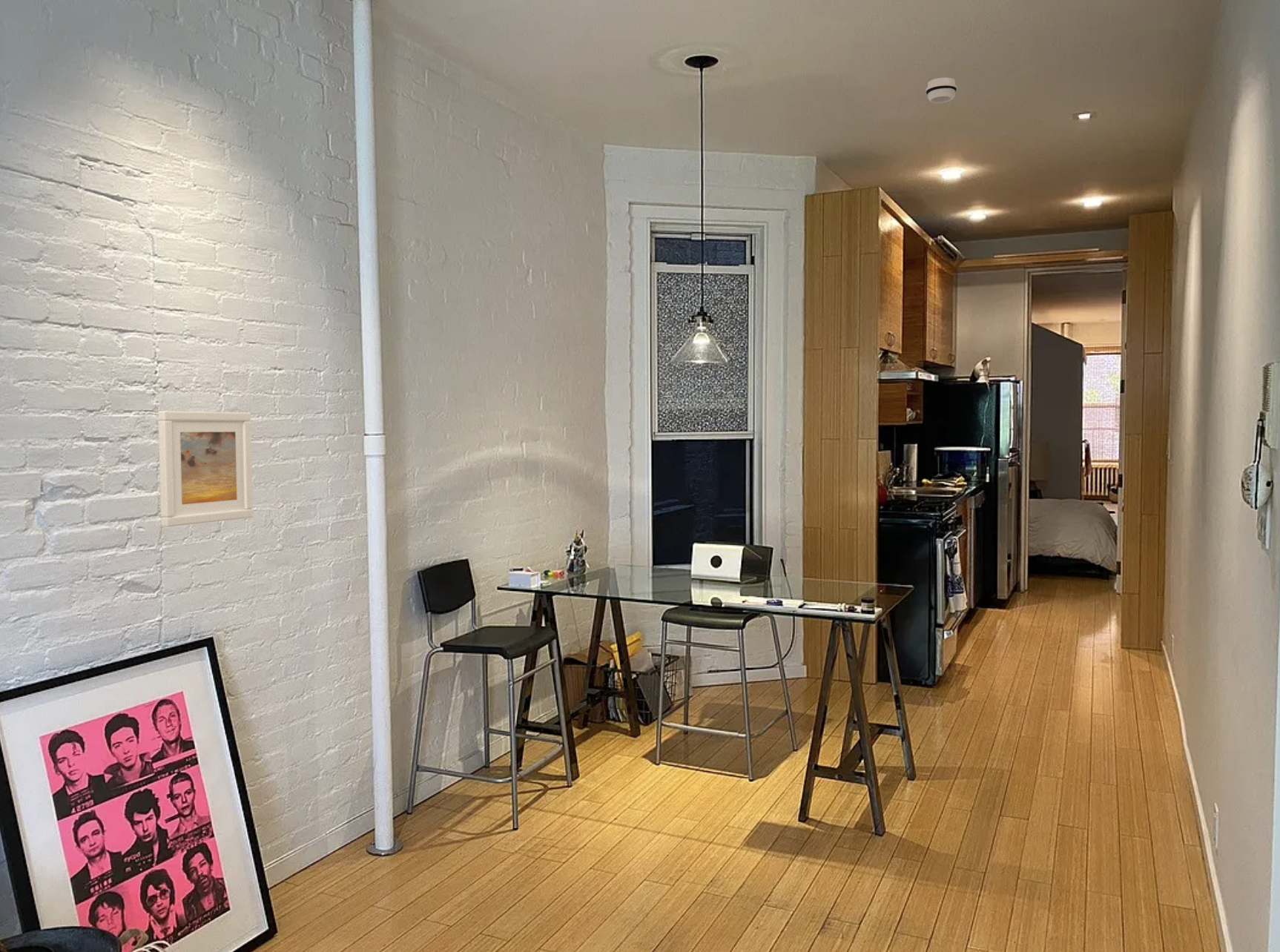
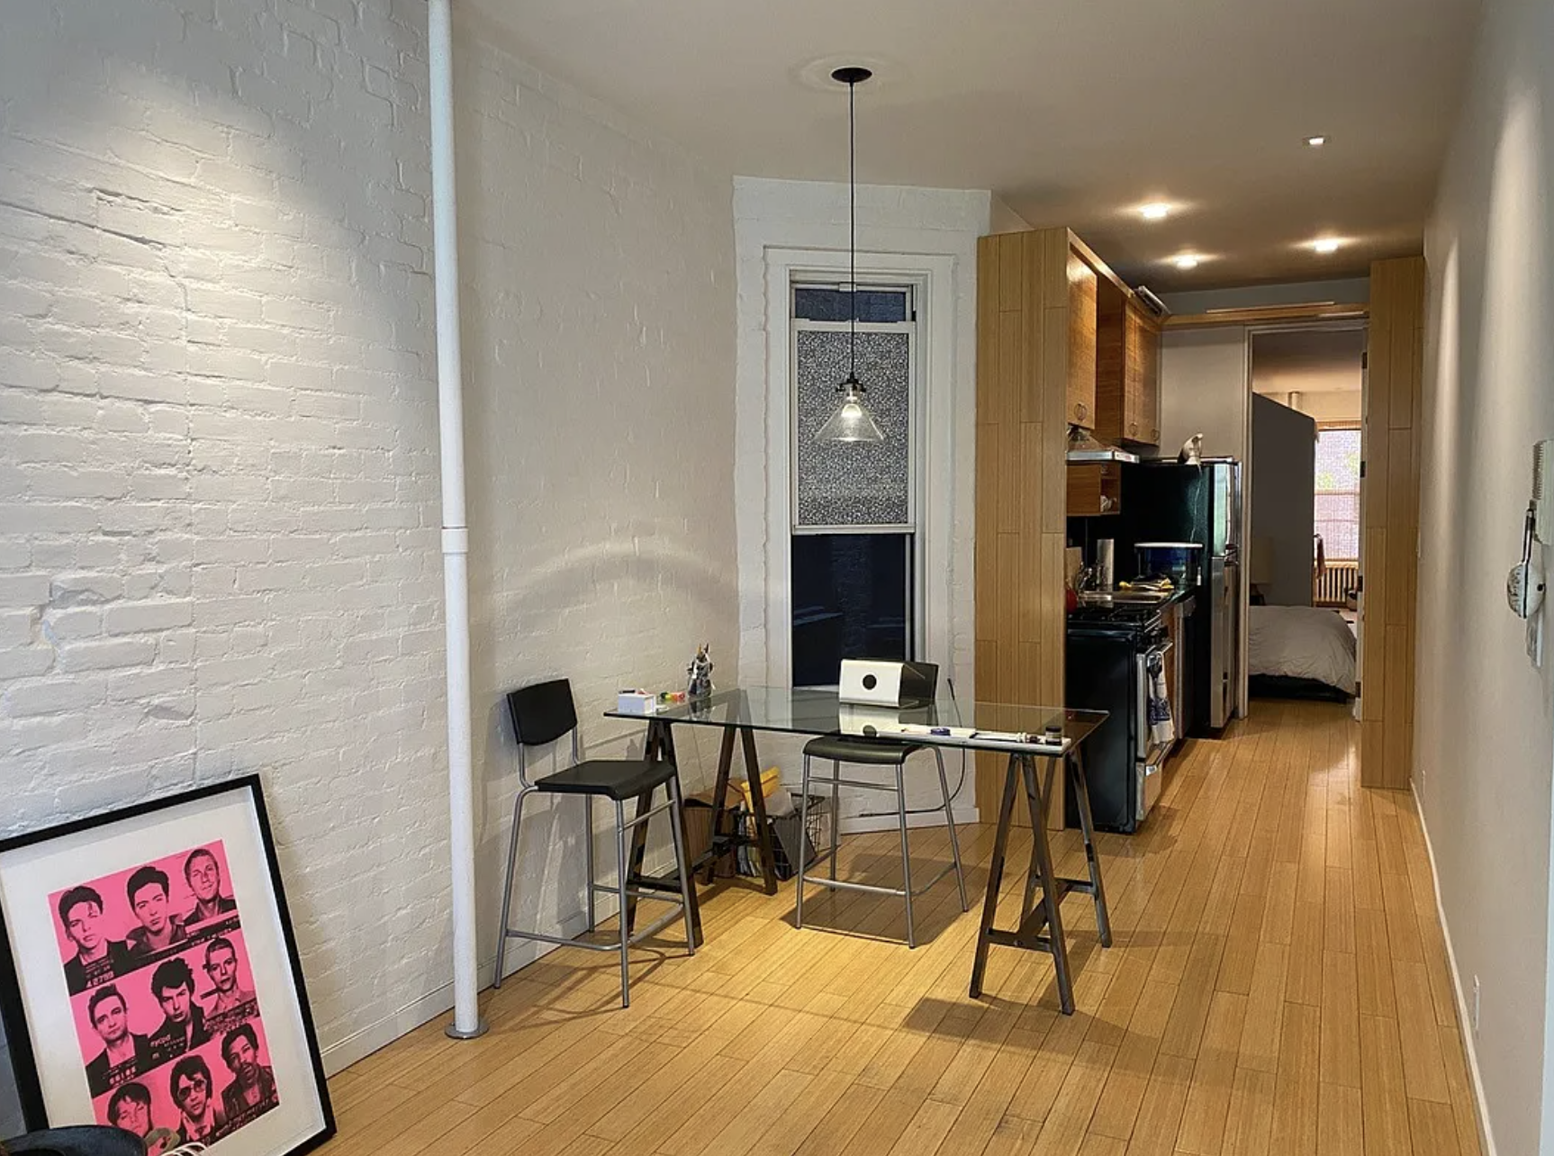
- smoke detector [925,77,957,104]
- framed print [157,410,254,527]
